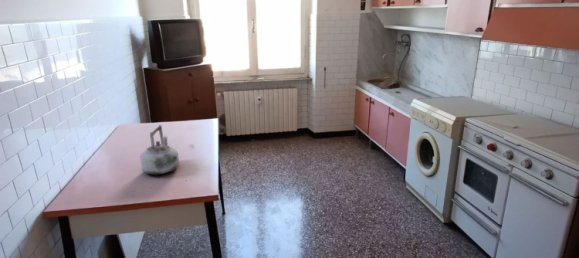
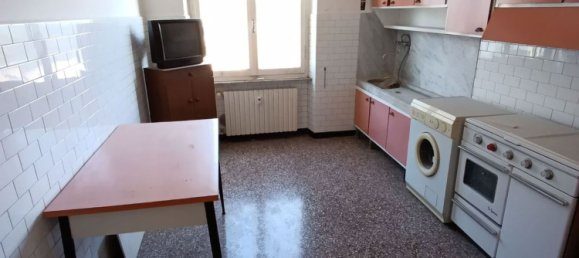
- kettle [139,124,180,175]
